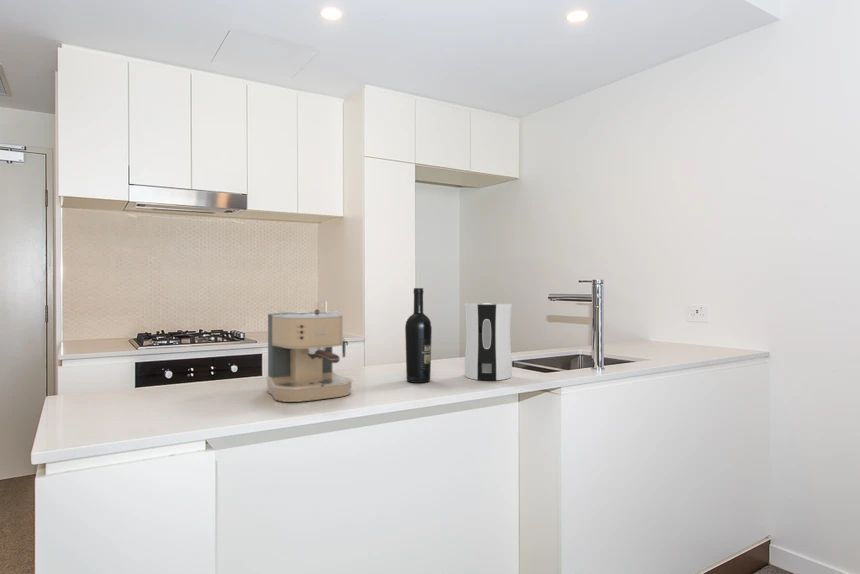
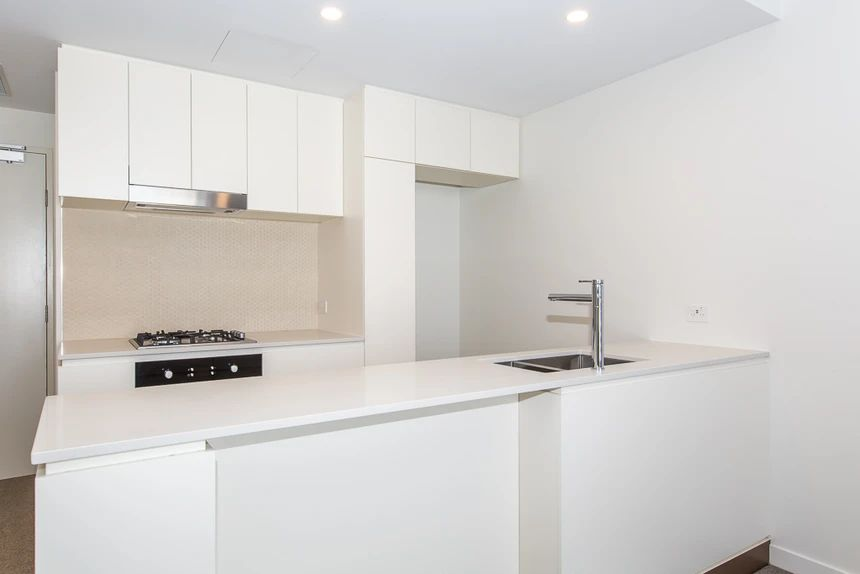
- wine bottle [404,287,433,384]
- soap dispenser [464,302,513,381]
- coffee maker [265,308,353,403]
